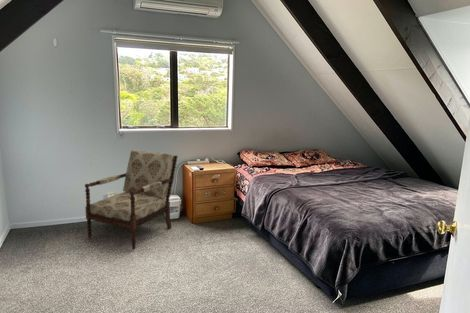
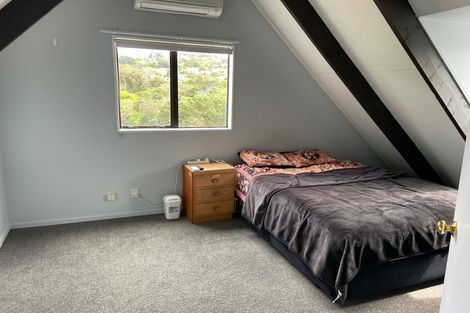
- armchair [84,149,179,250]
